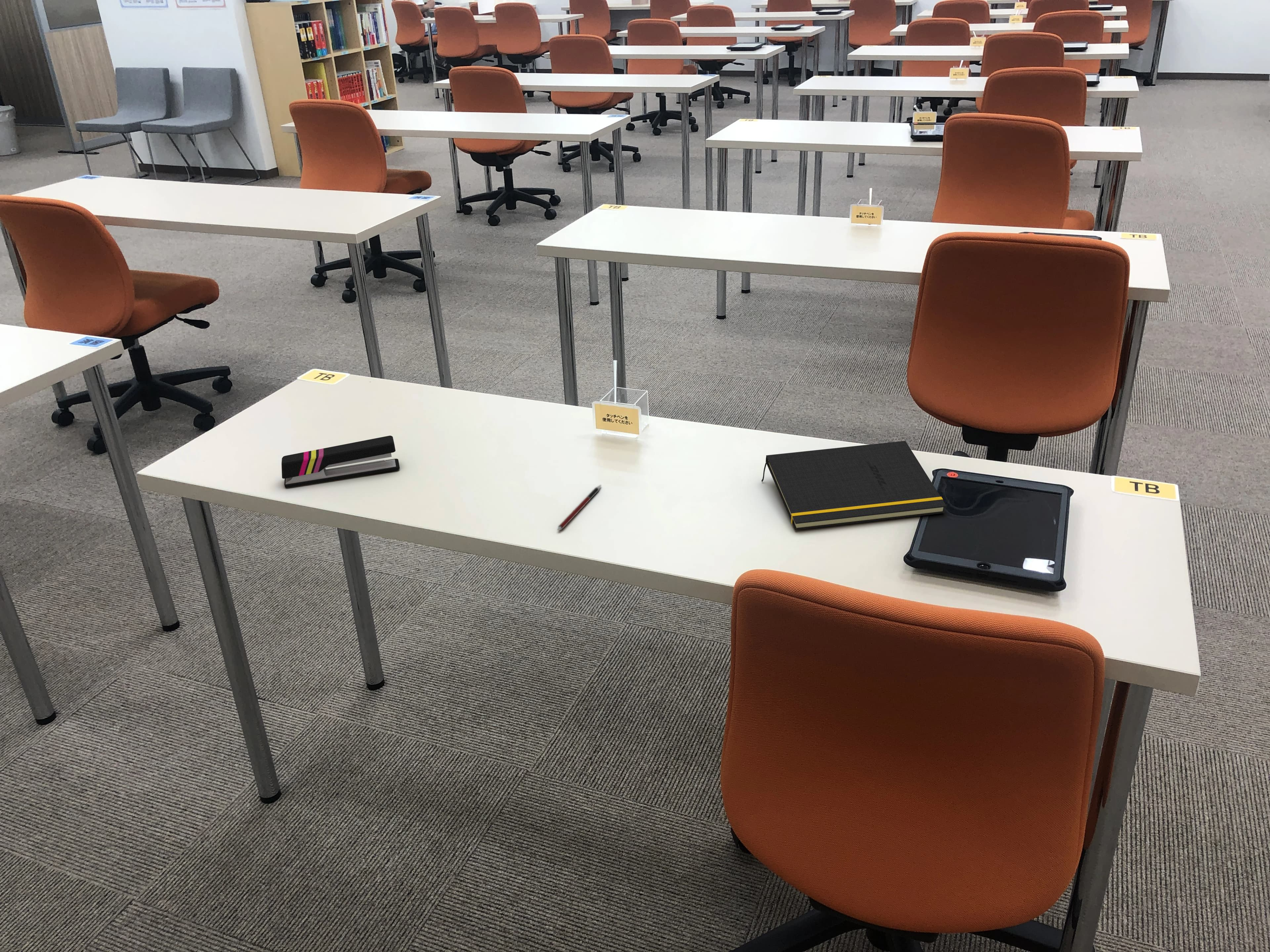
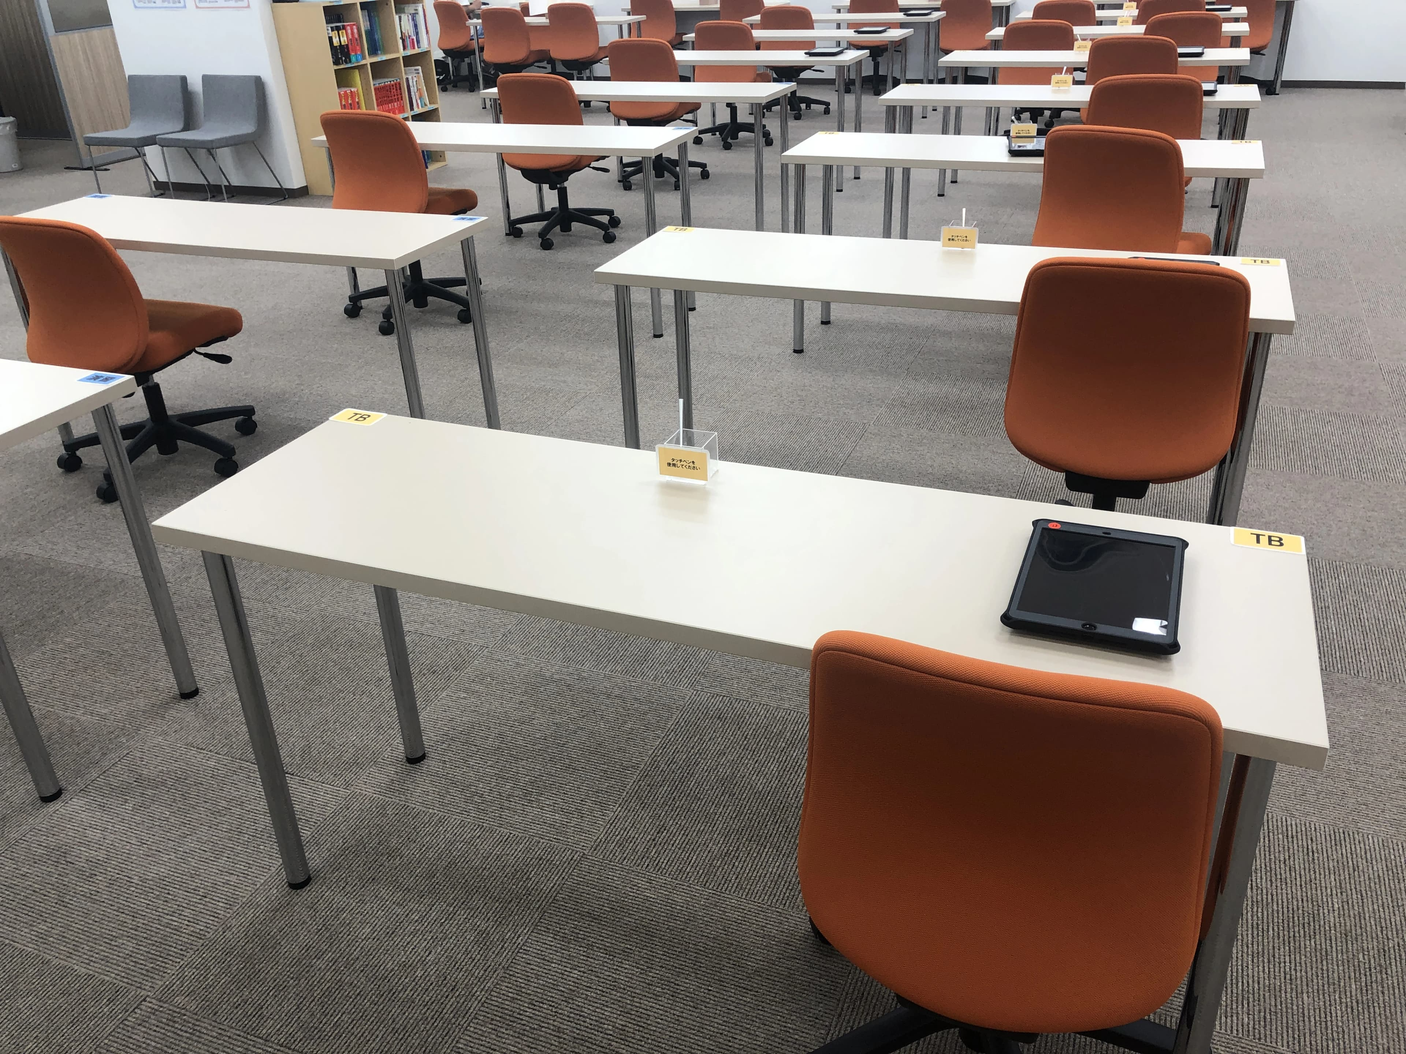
- stapler [281,435,400,488]
- pen [557,484,602,531]
- notepad [761,440,947,530]
